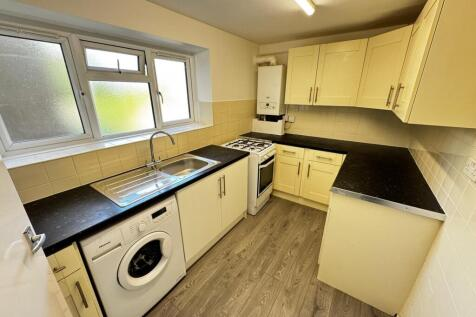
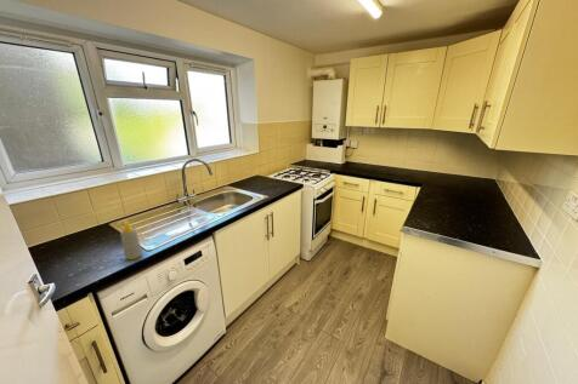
+ soap bottle [119,219,143,260]
